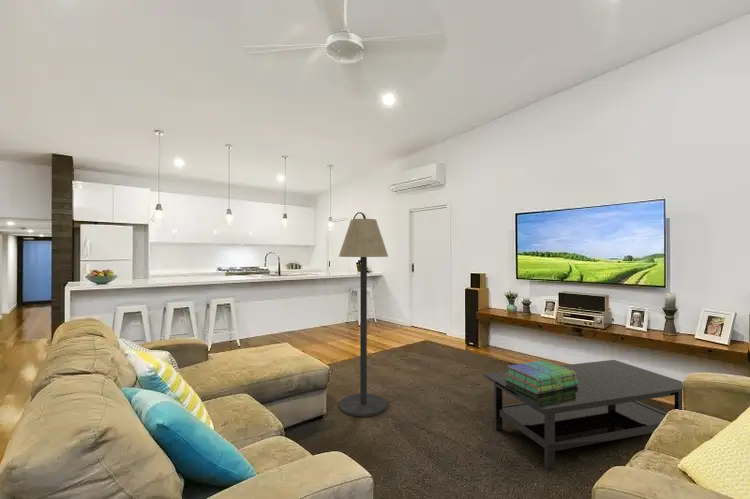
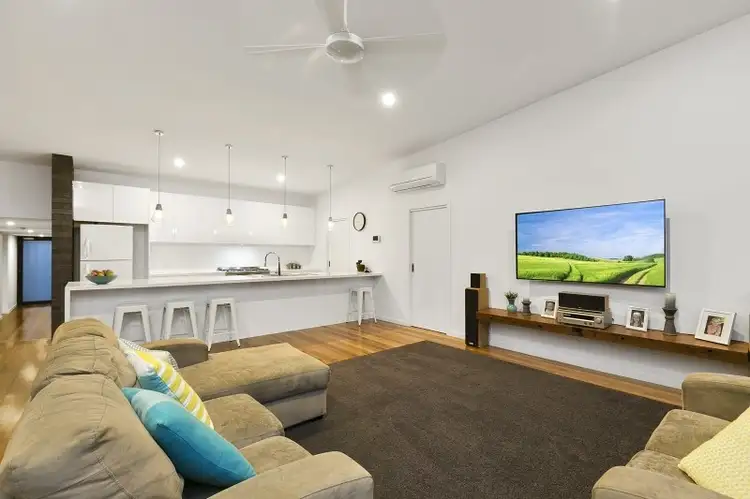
- stack of books [505,360,578,394]
- floor lamp [338,218,389,418]
- coffee table [483,359,683,472]
